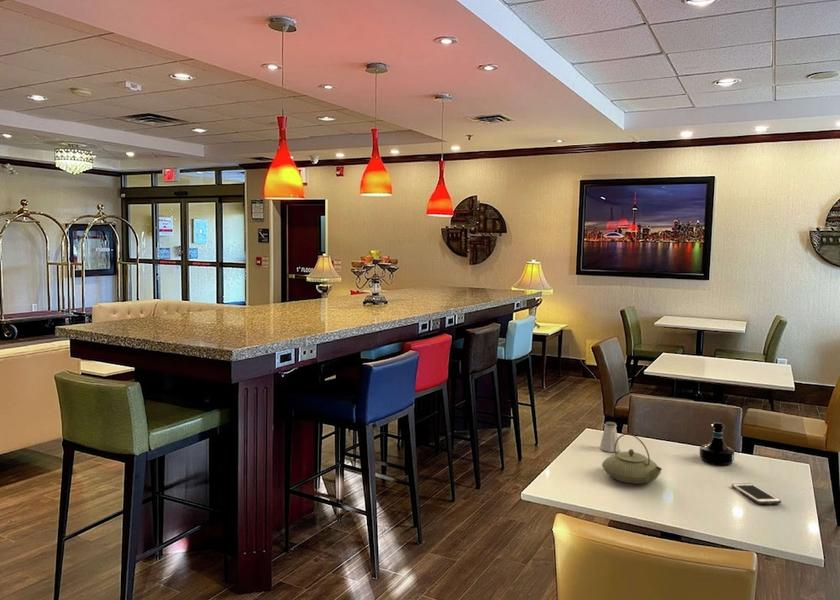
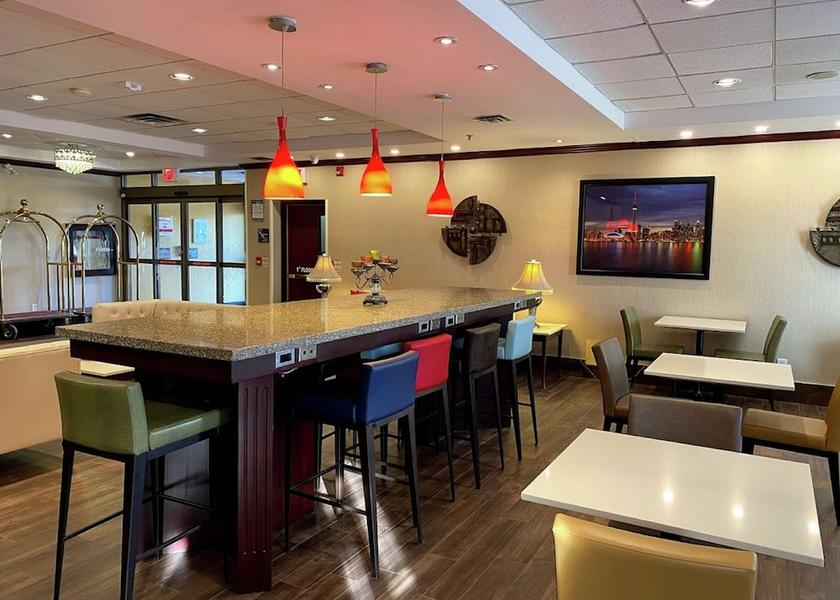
- teapot [601,433,663,485]
- cell phone [731,482,782,505]
- tequila bottle [699,421,735,466]
- saltshaker [599,421,621,453]
